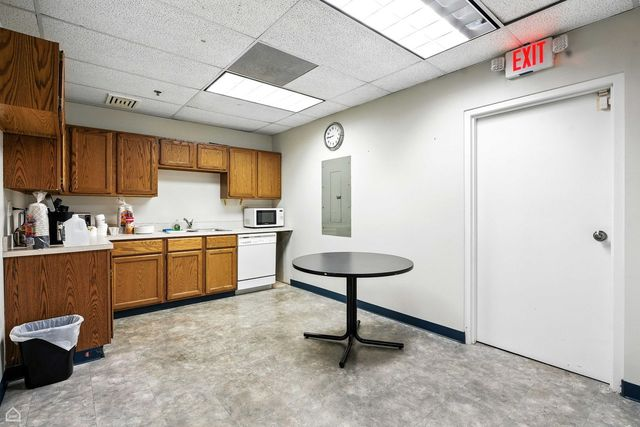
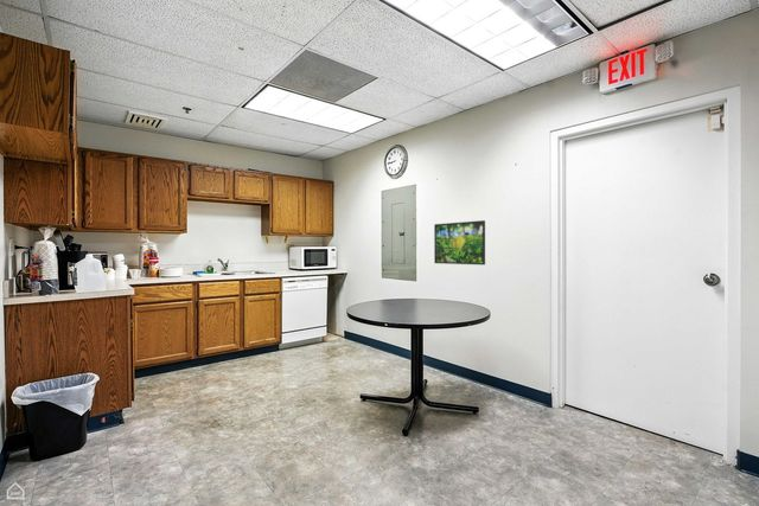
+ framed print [433,219,486,265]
